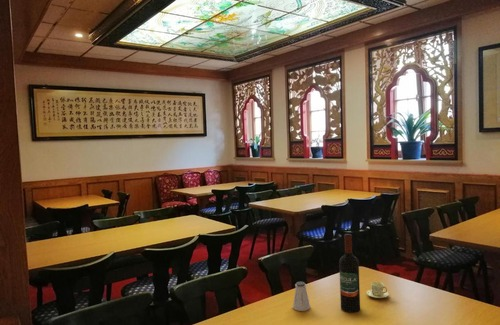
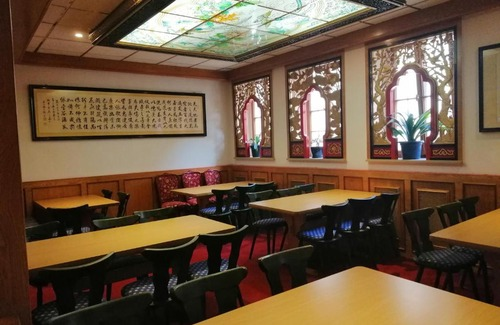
- saltshaker [292,281,311,312]
- wine bottle [338,233,361,313]
- chinaware [366,281,390,299]
